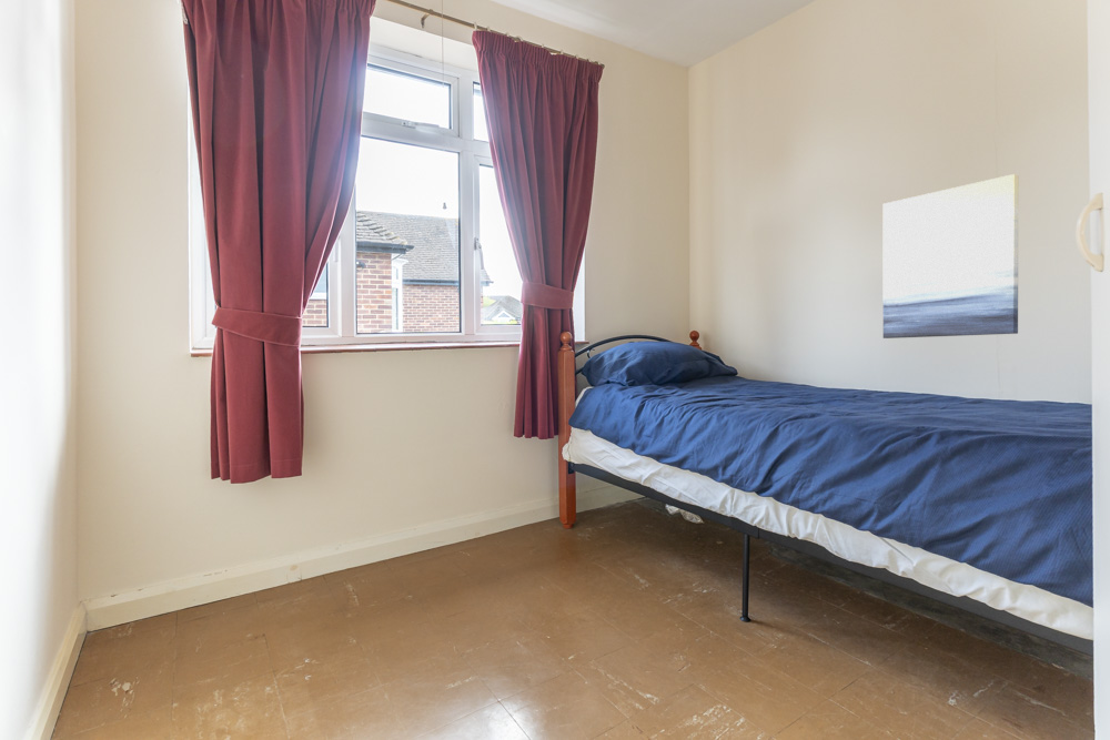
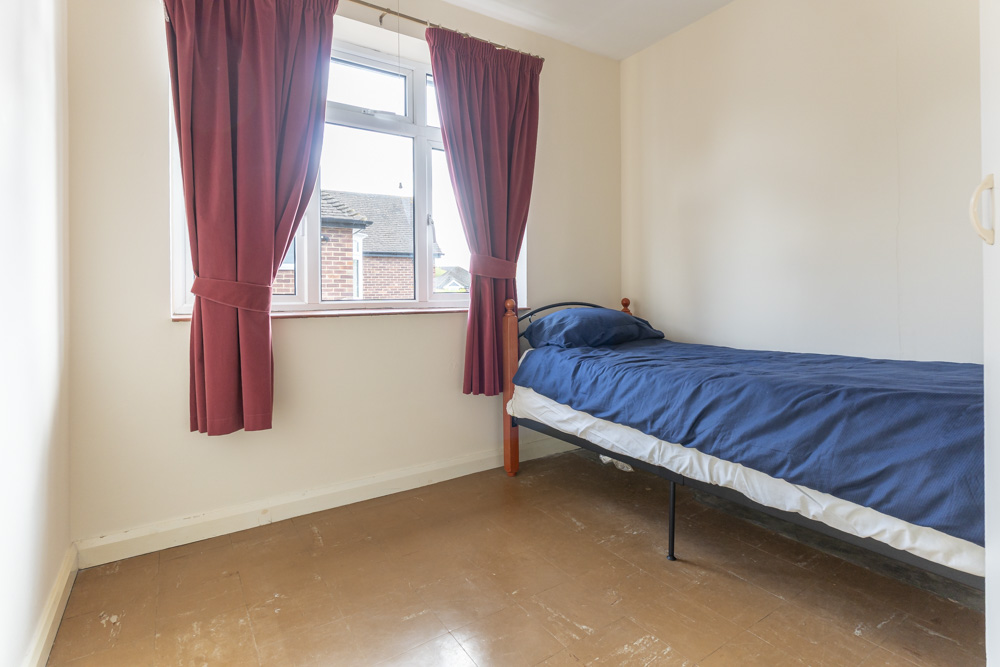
- wall art [882,173,1020,339]
